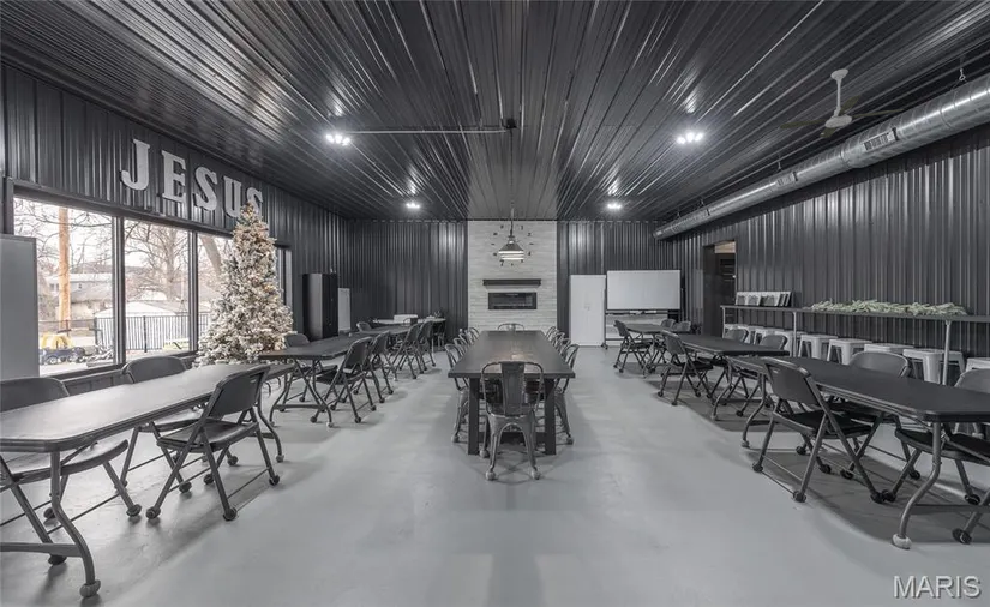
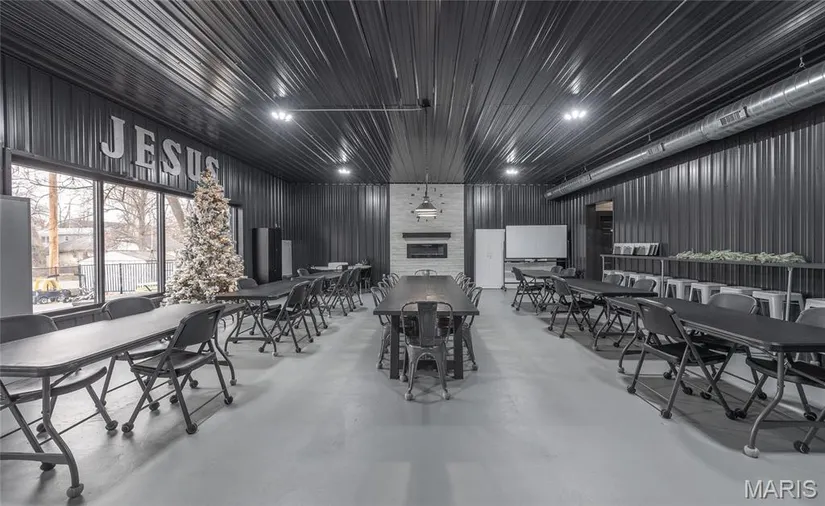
- ceiling fan [779,68,905,139]
